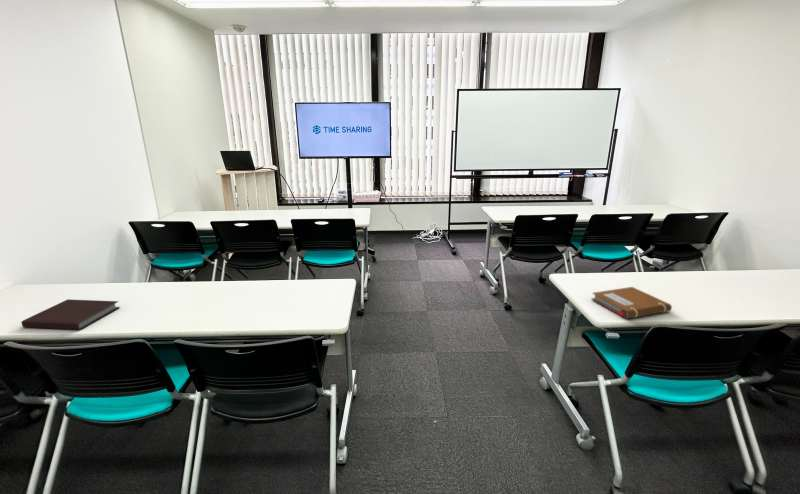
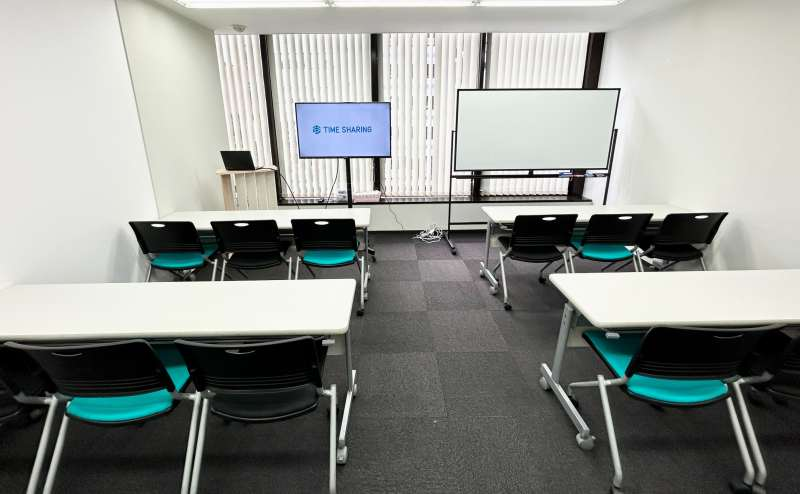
- notebook [20,298,121,331]
- notebook [590,286,673,320]
